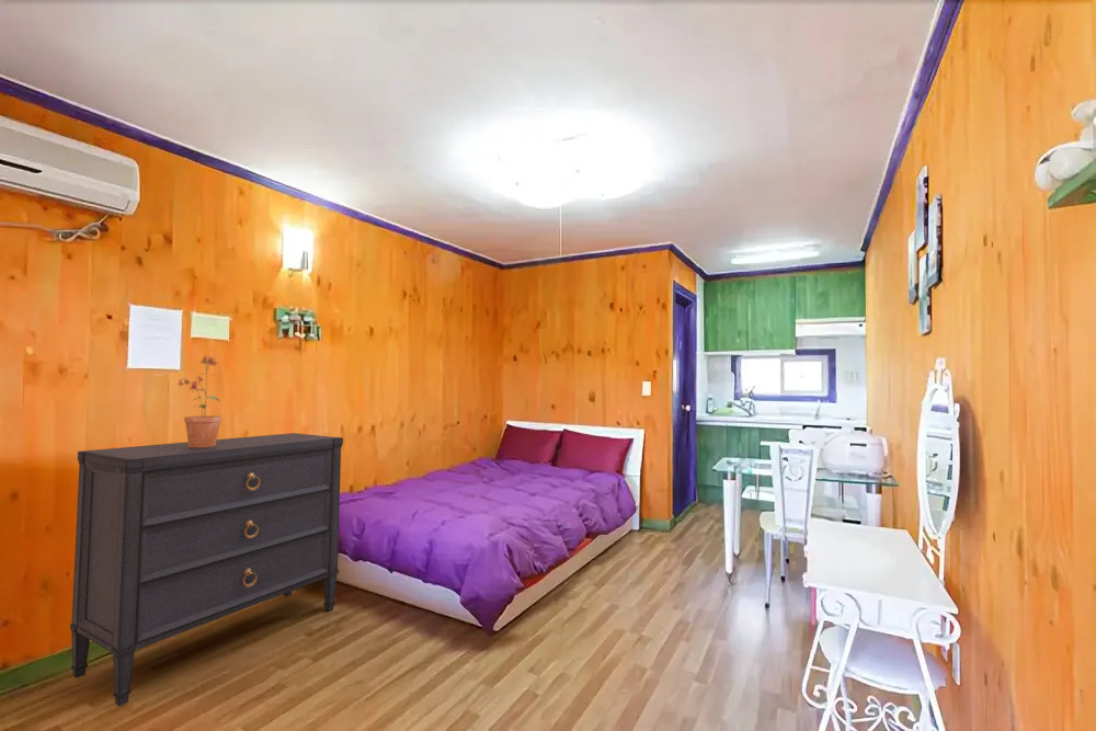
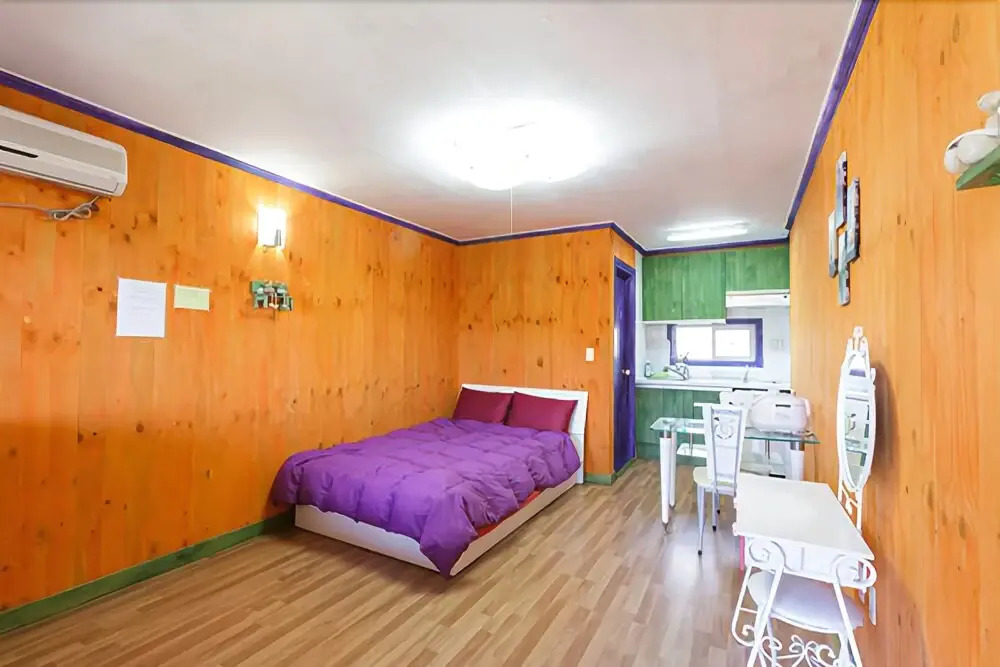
- dresser [69,432,344,707]
- potted plant [178,355,222,447]
